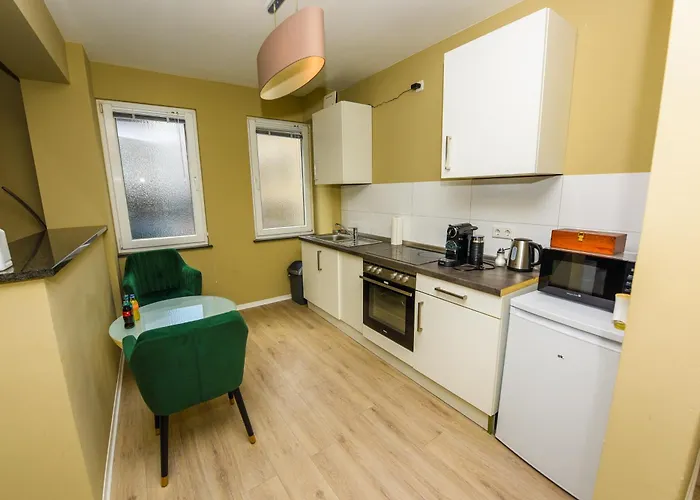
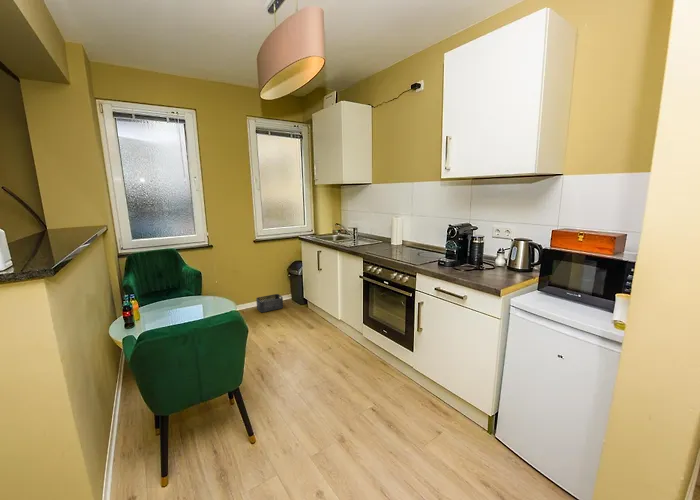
+ storage bin [255,293,284,313]
